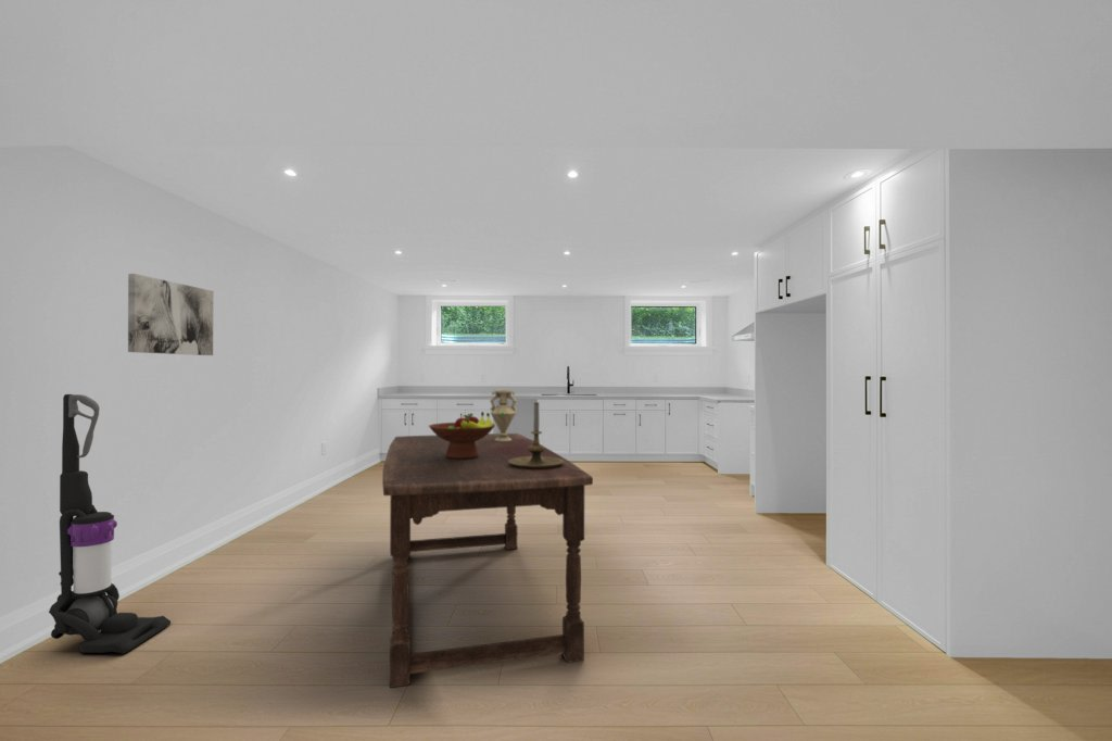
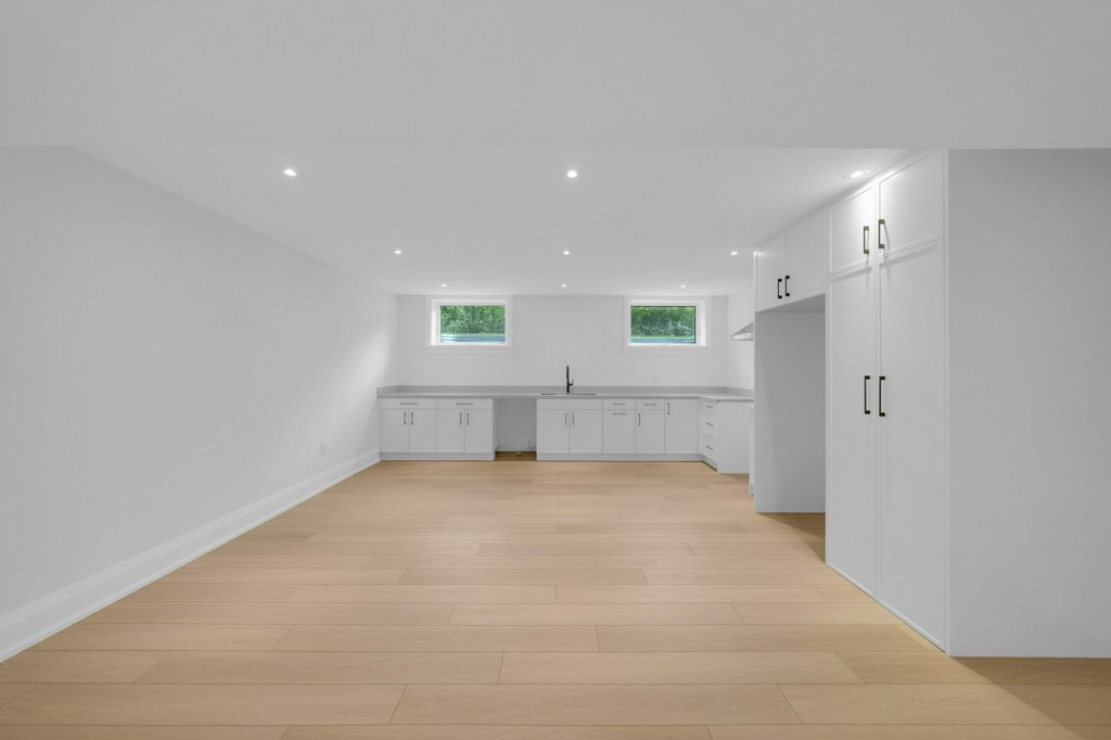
- dining table [381,432,594,689]
- candle holder [508,401,564,468]
- vacuum cleaner [48,393,172,655]
- fruit bowl [428,411,496,459]
- vase [489,389,518,441]
- wall art [127,273,214,356]
